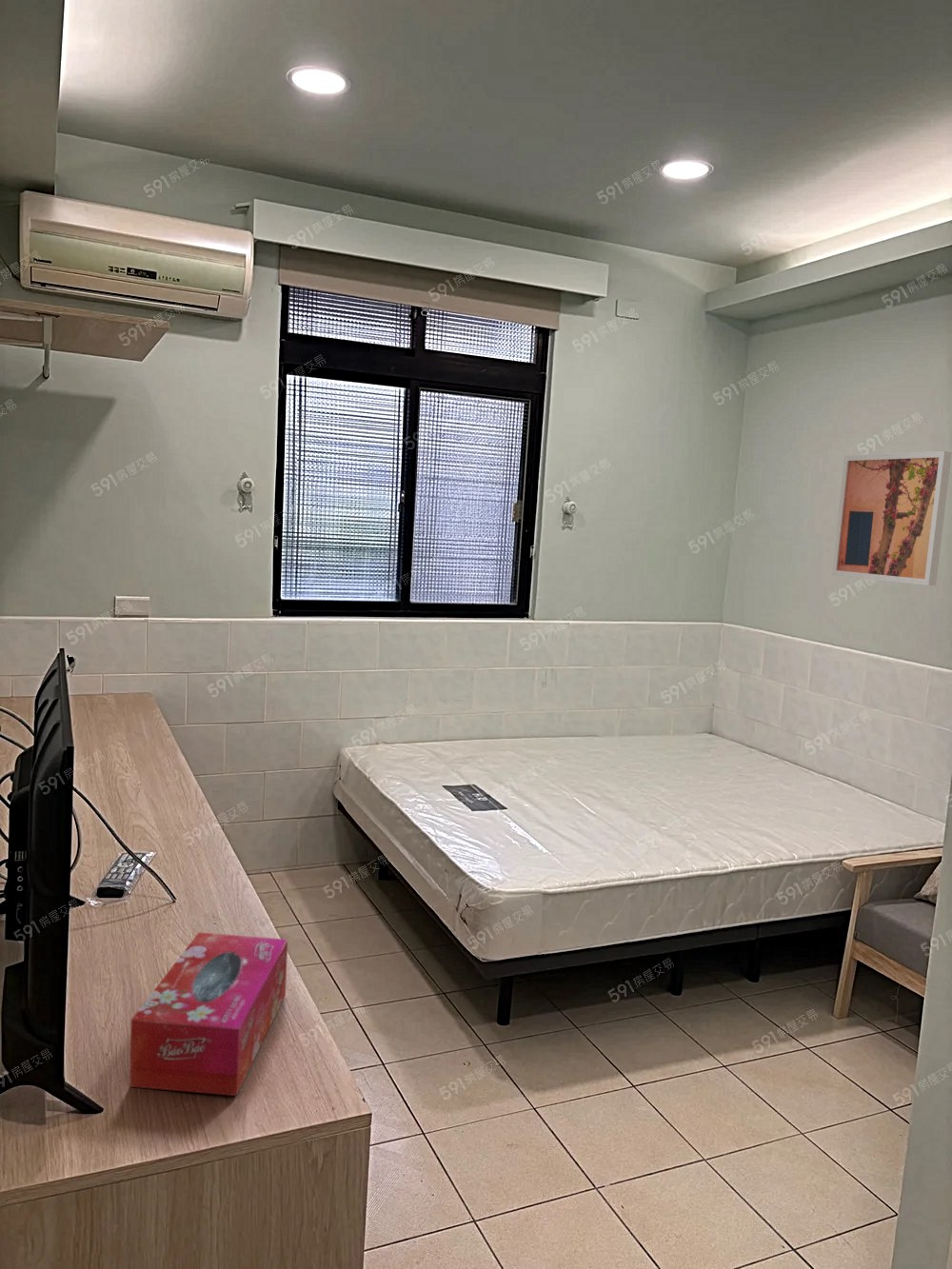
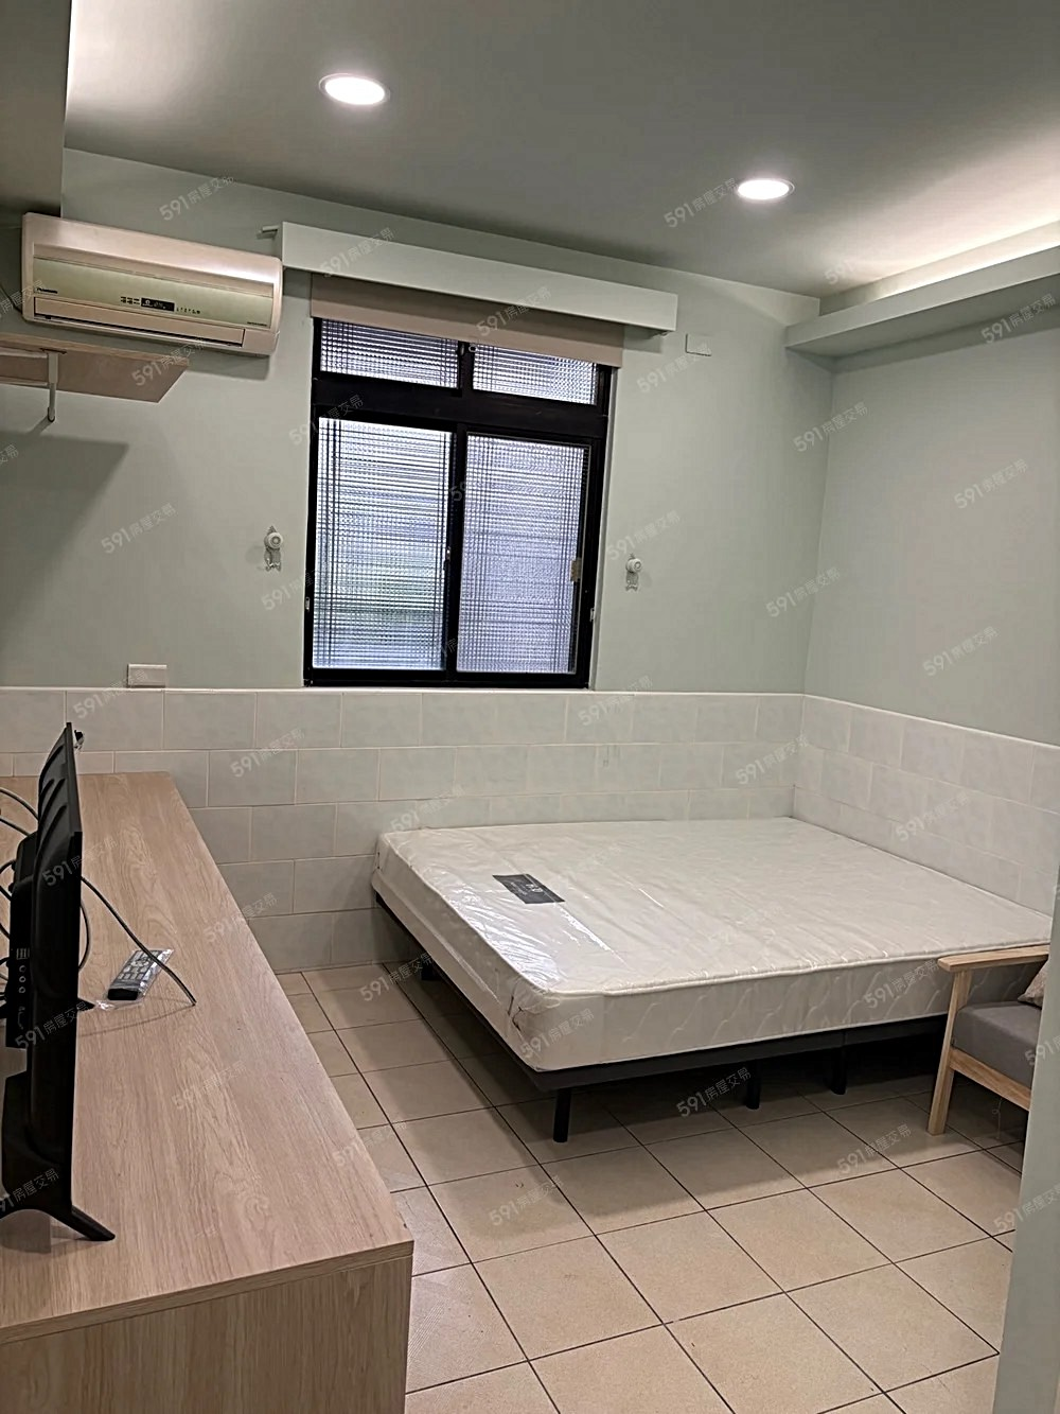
- wall art [831,450,952,586]
- tissue box [129,931,288,1097]
